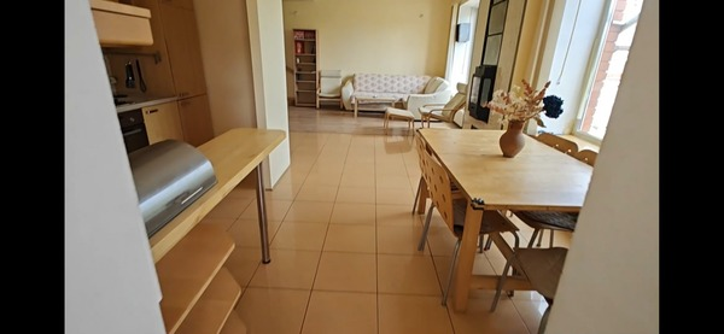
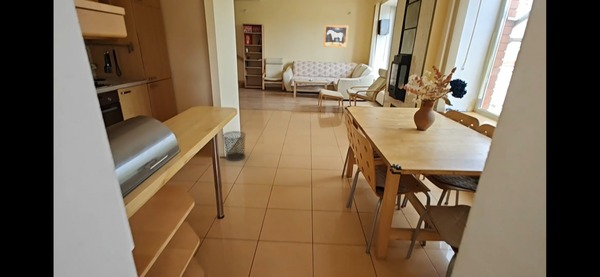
+ wall art [322,24,349,48]
+ waste bin [221,130,247,162]
